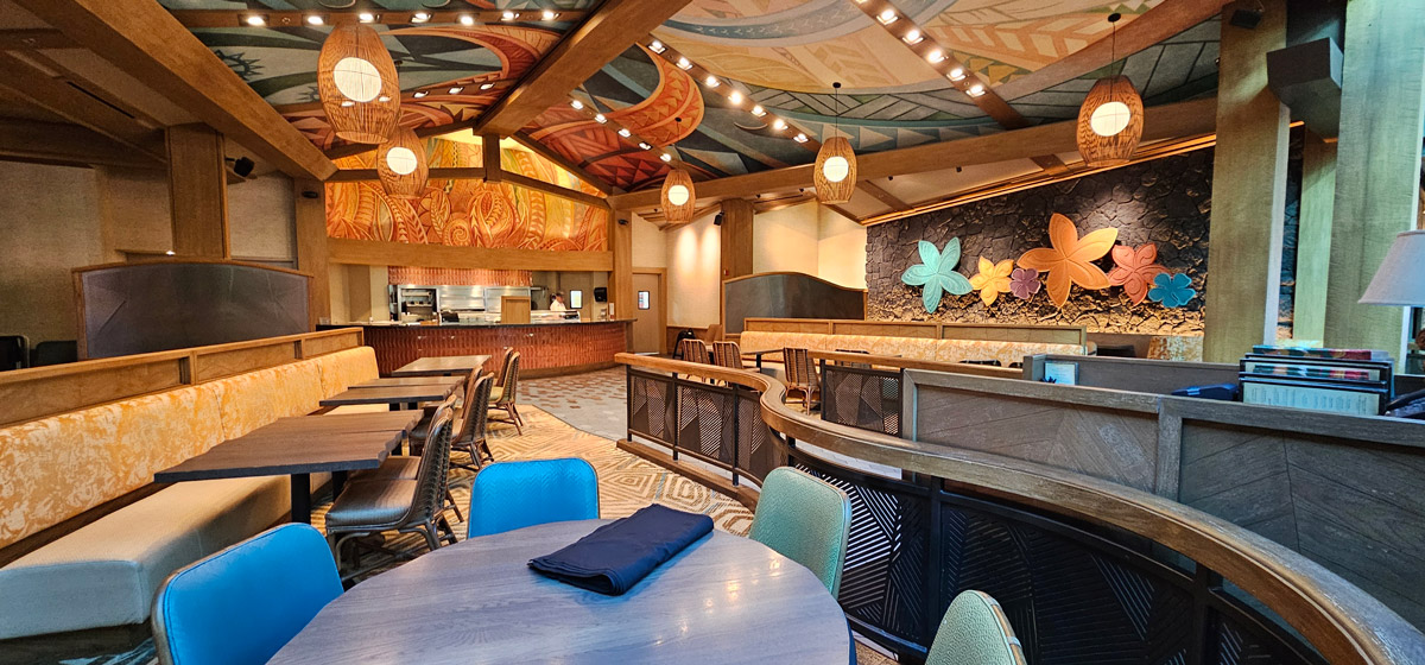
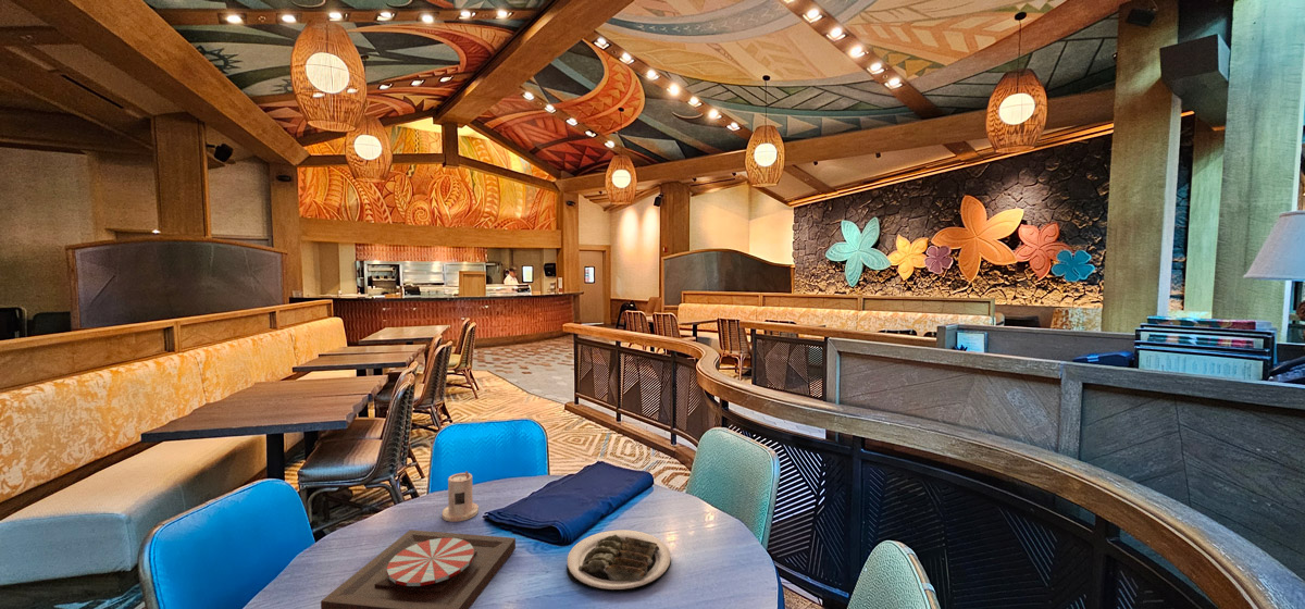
+ plate [320,529,517,609]
+ plate [566,529,672,593]
+ candle [442,470,480,523]
